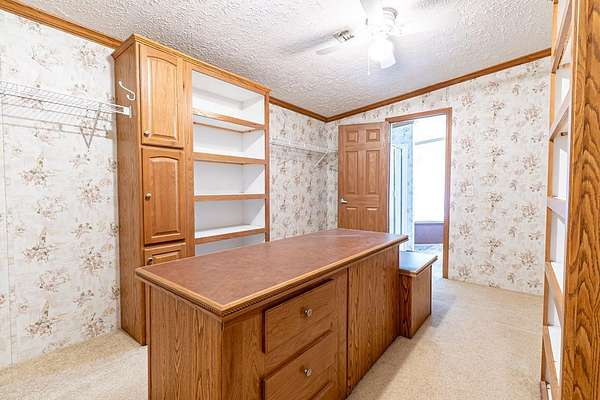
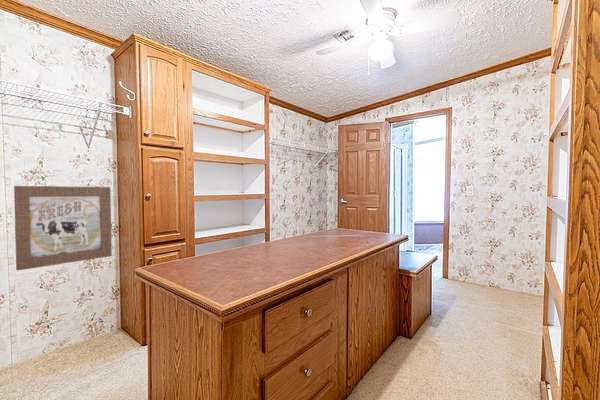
+ wall art [13,185,113,272]
